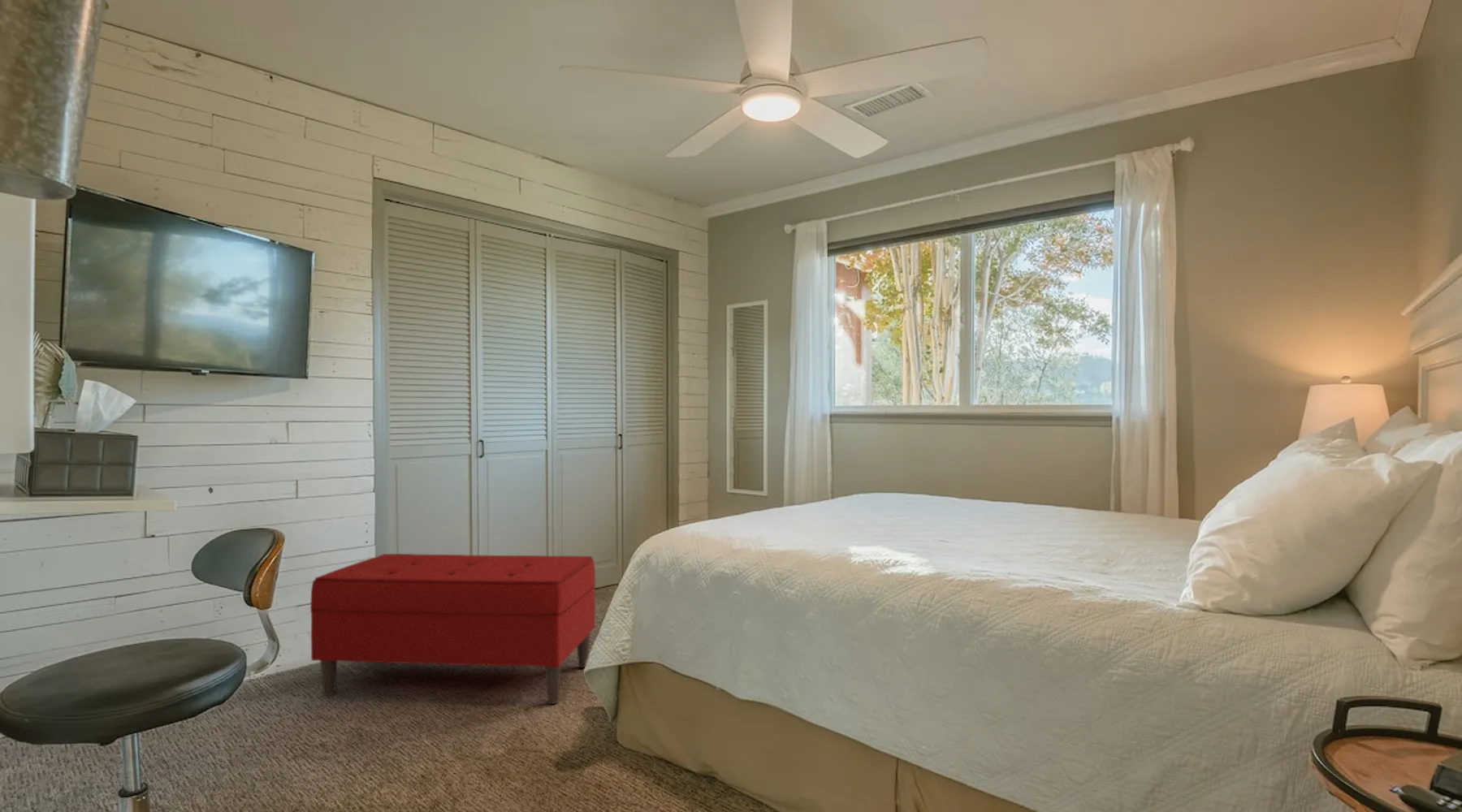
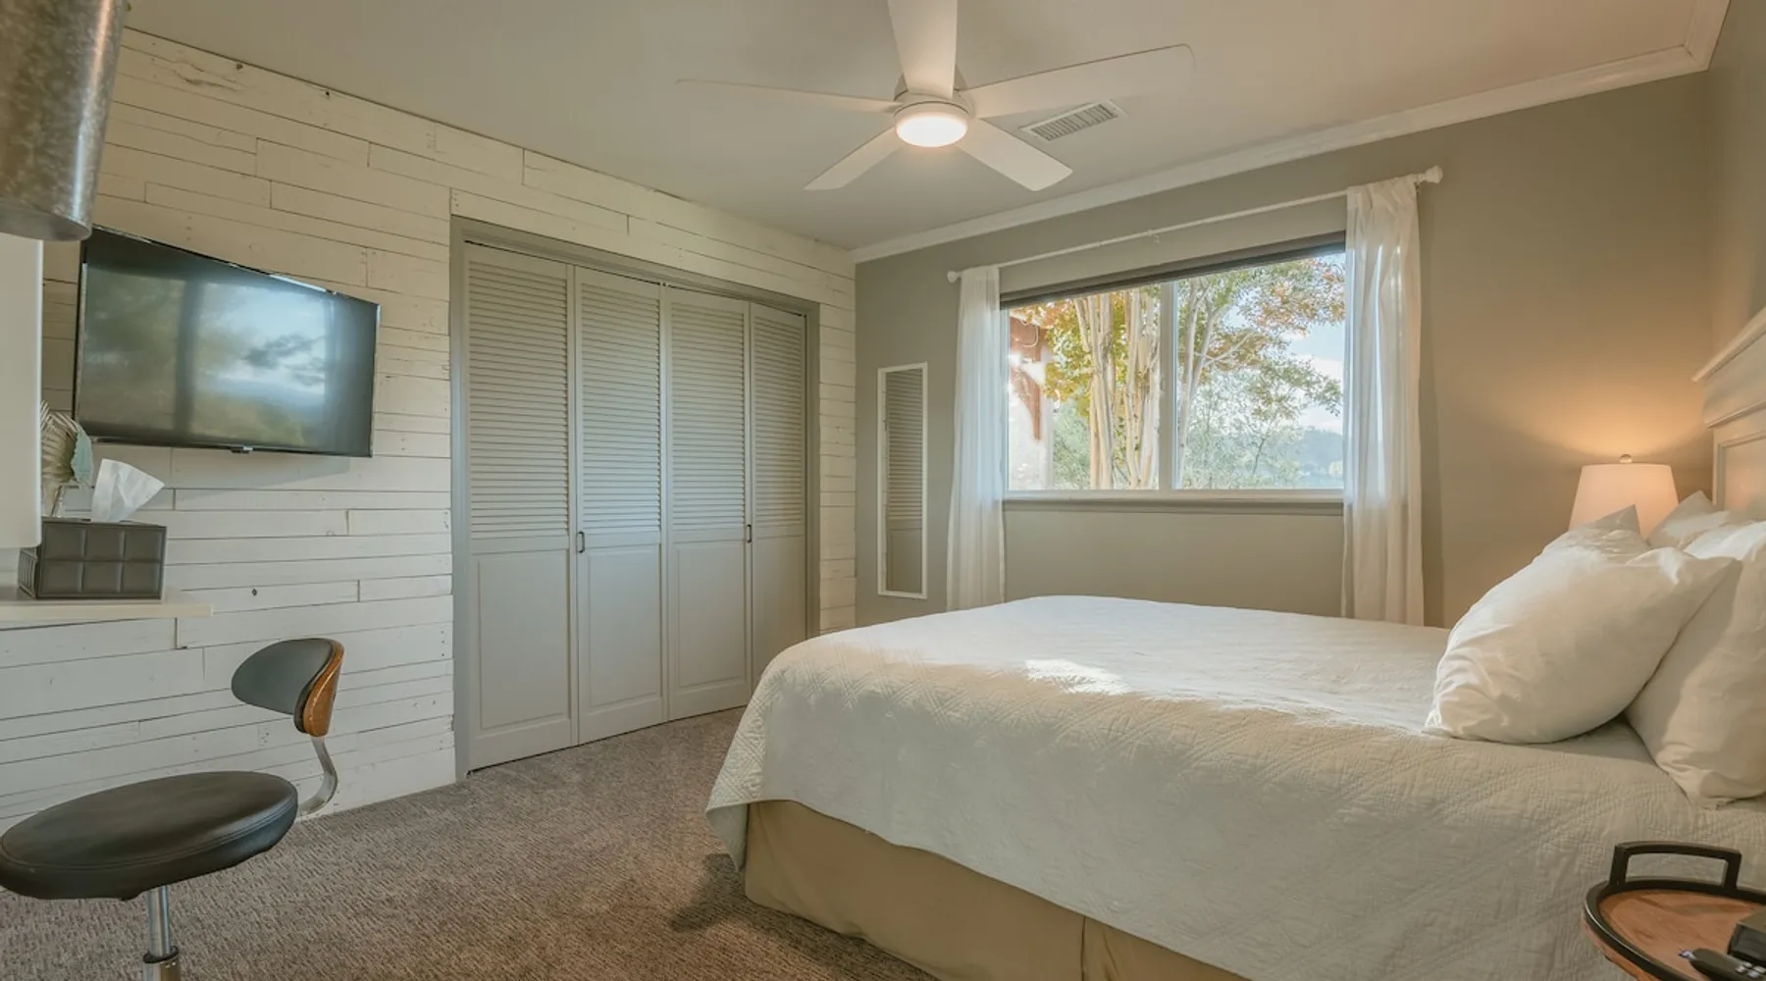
- bench [309,553,596,705]
